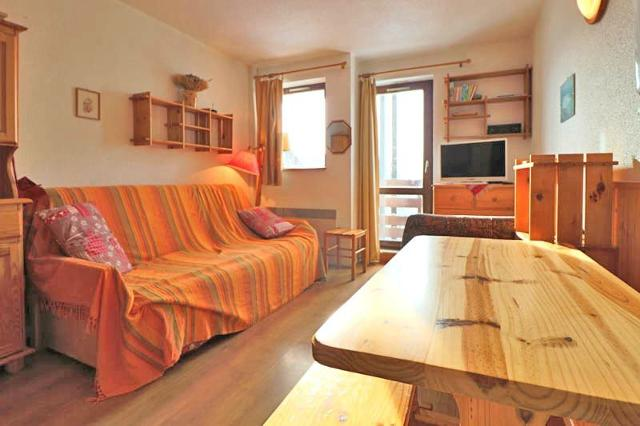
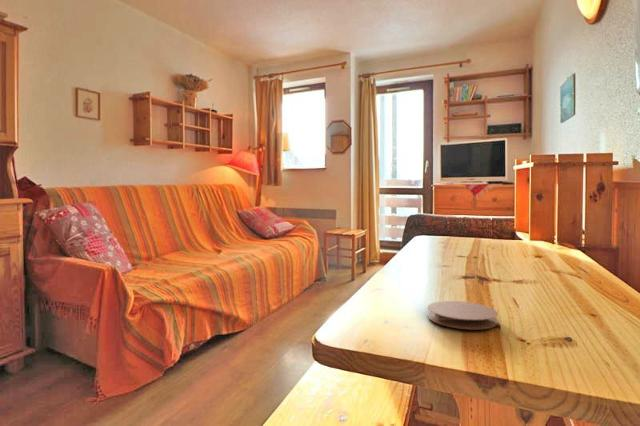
+ coaster [426,300,499,330]
